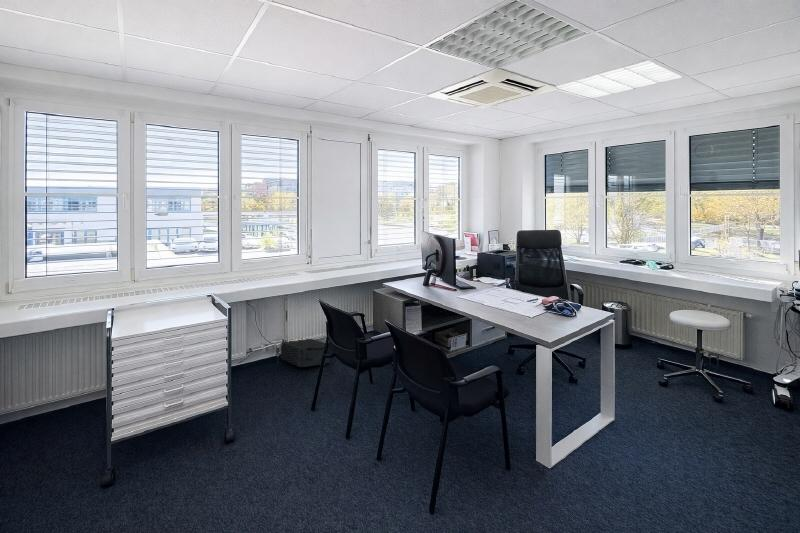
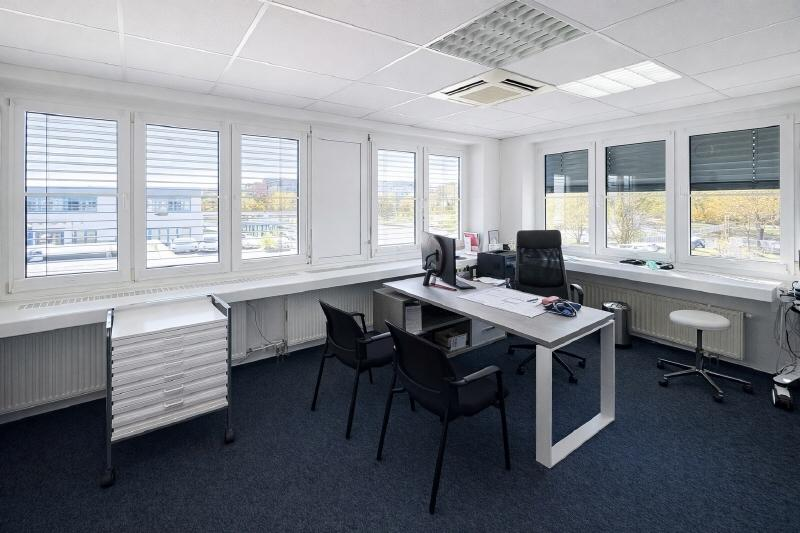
- storage bin [280,338,331,368]
